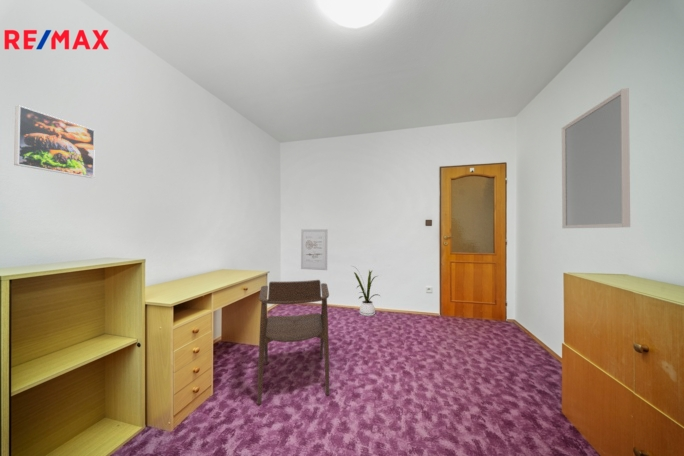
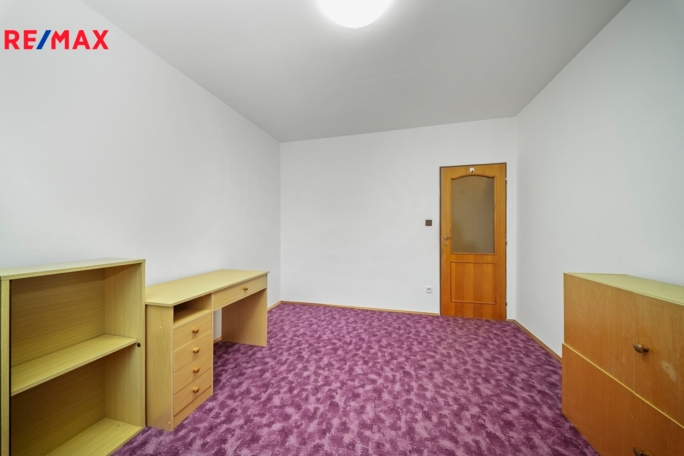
- house plant [352,265,381,317]
- home mirror [561,87,631,229]
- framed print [13,104,96,179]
- wall art [300,228,328,271]
- chair [257,279,330,405]
